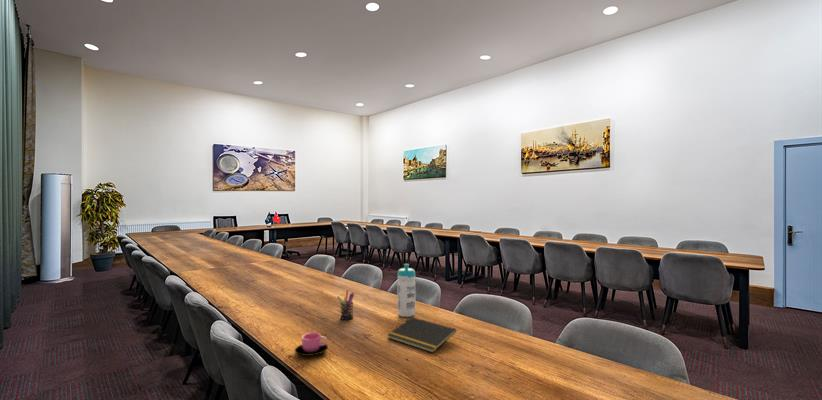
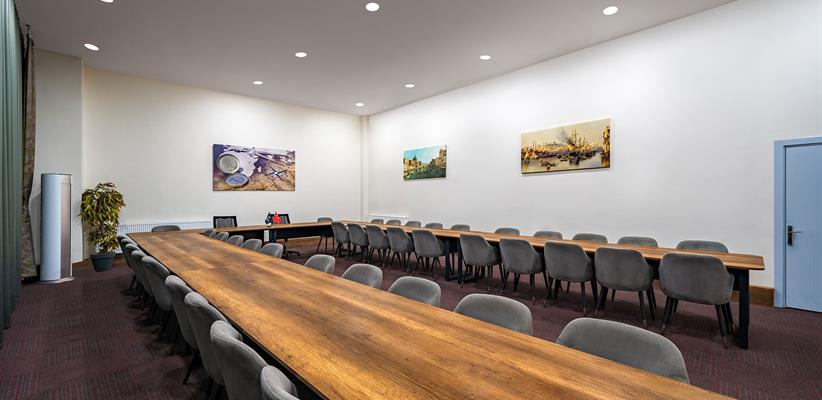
- pen holder [336,289,355,321]
- cup [294,332,329,357]
- water bottle [397,263,416,318]
- notepad [386,316,457,354]
